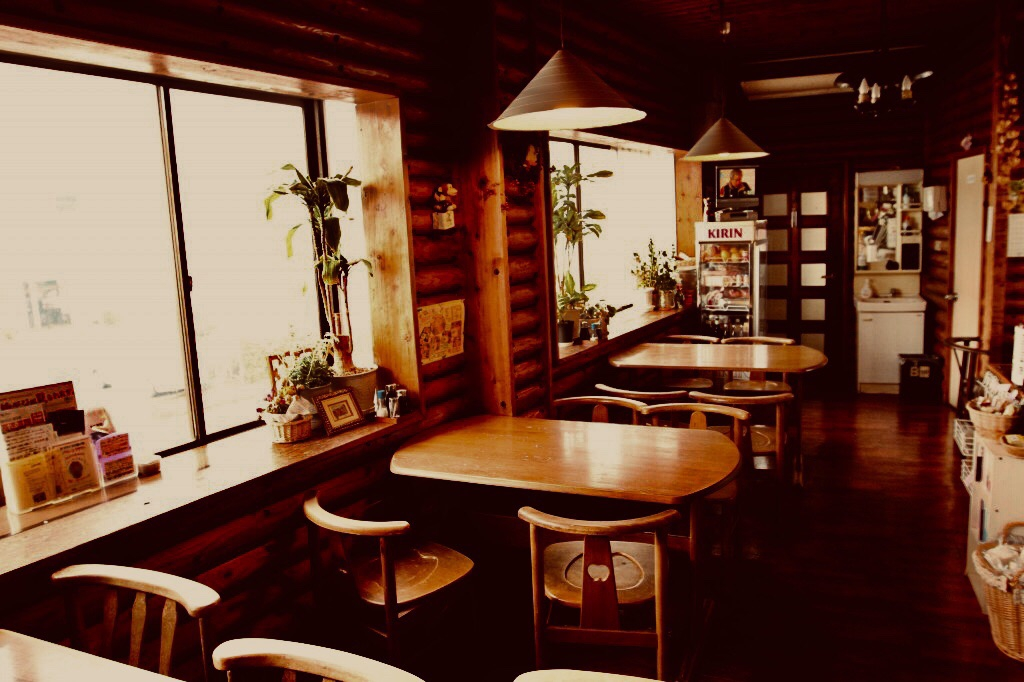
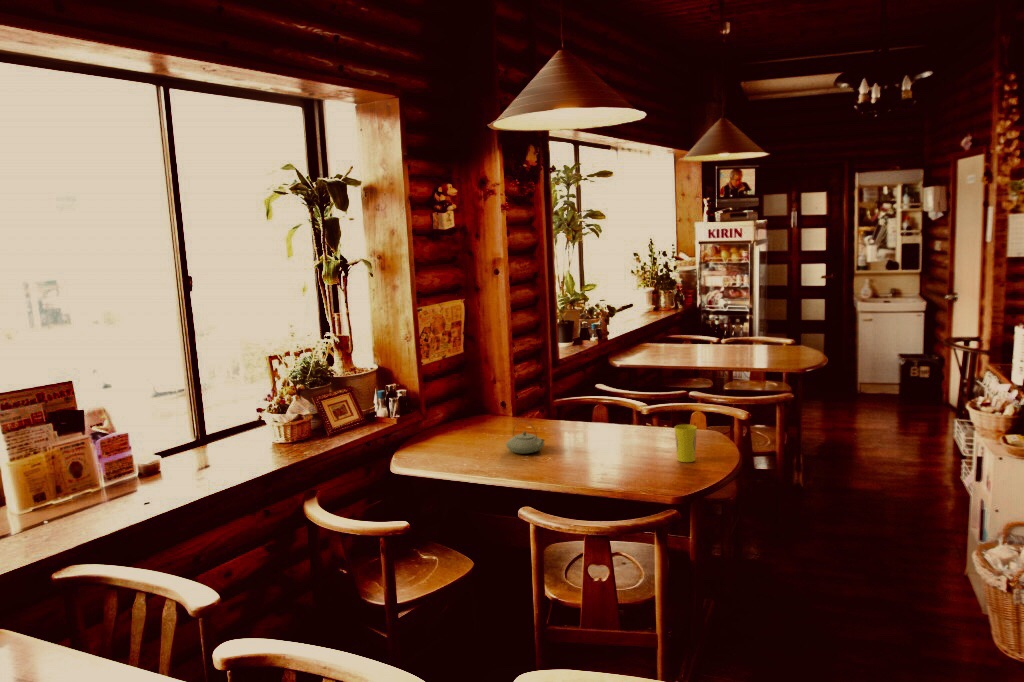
+ teapot [505,420,546,454]
+ cup [674,424,698,463]
